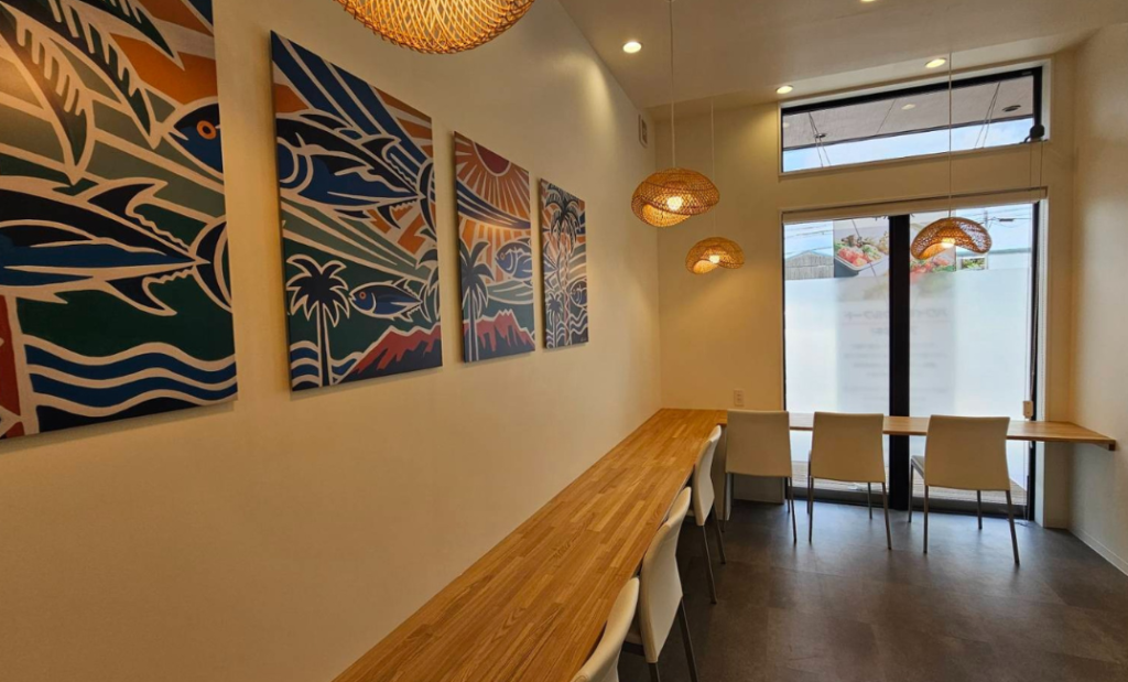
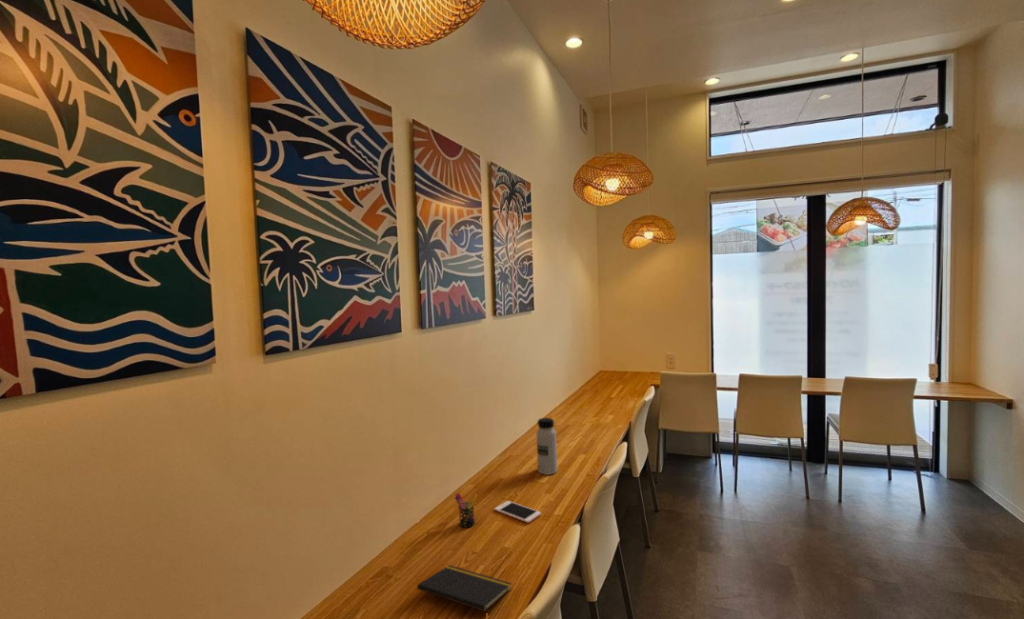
+ water bottle [536,417,558,476]
+ cell phone [493,500,542,524]
+ pen holder [453,492,478,529]
+ notepad [416,564,513,612]
